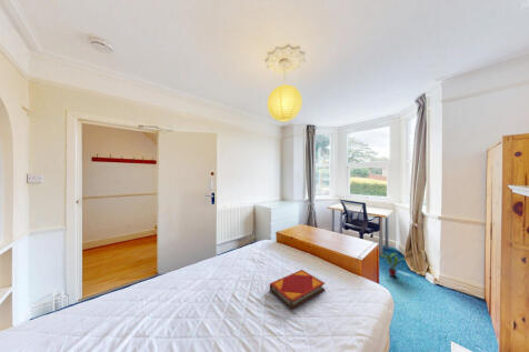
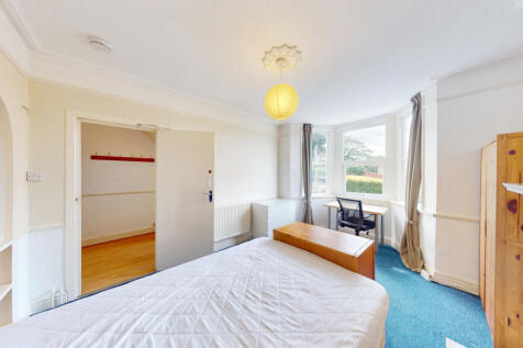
- hardback book [269,269,326,310]
- potted plant [379,250,409,278]
